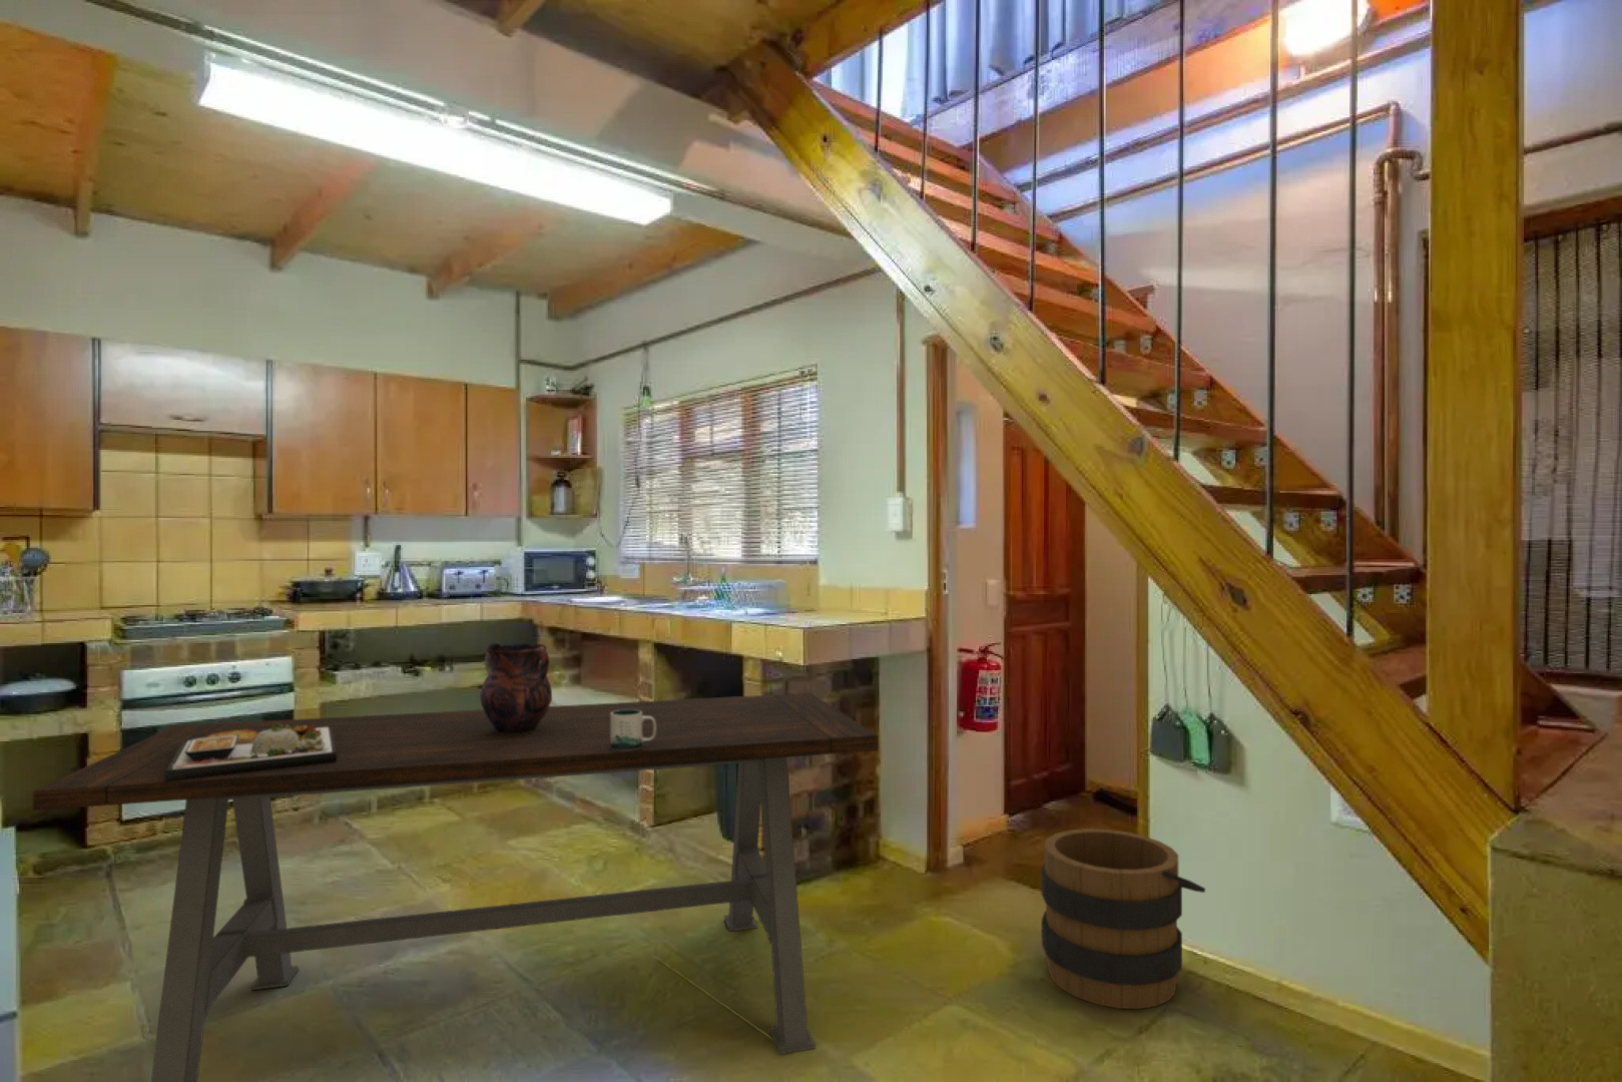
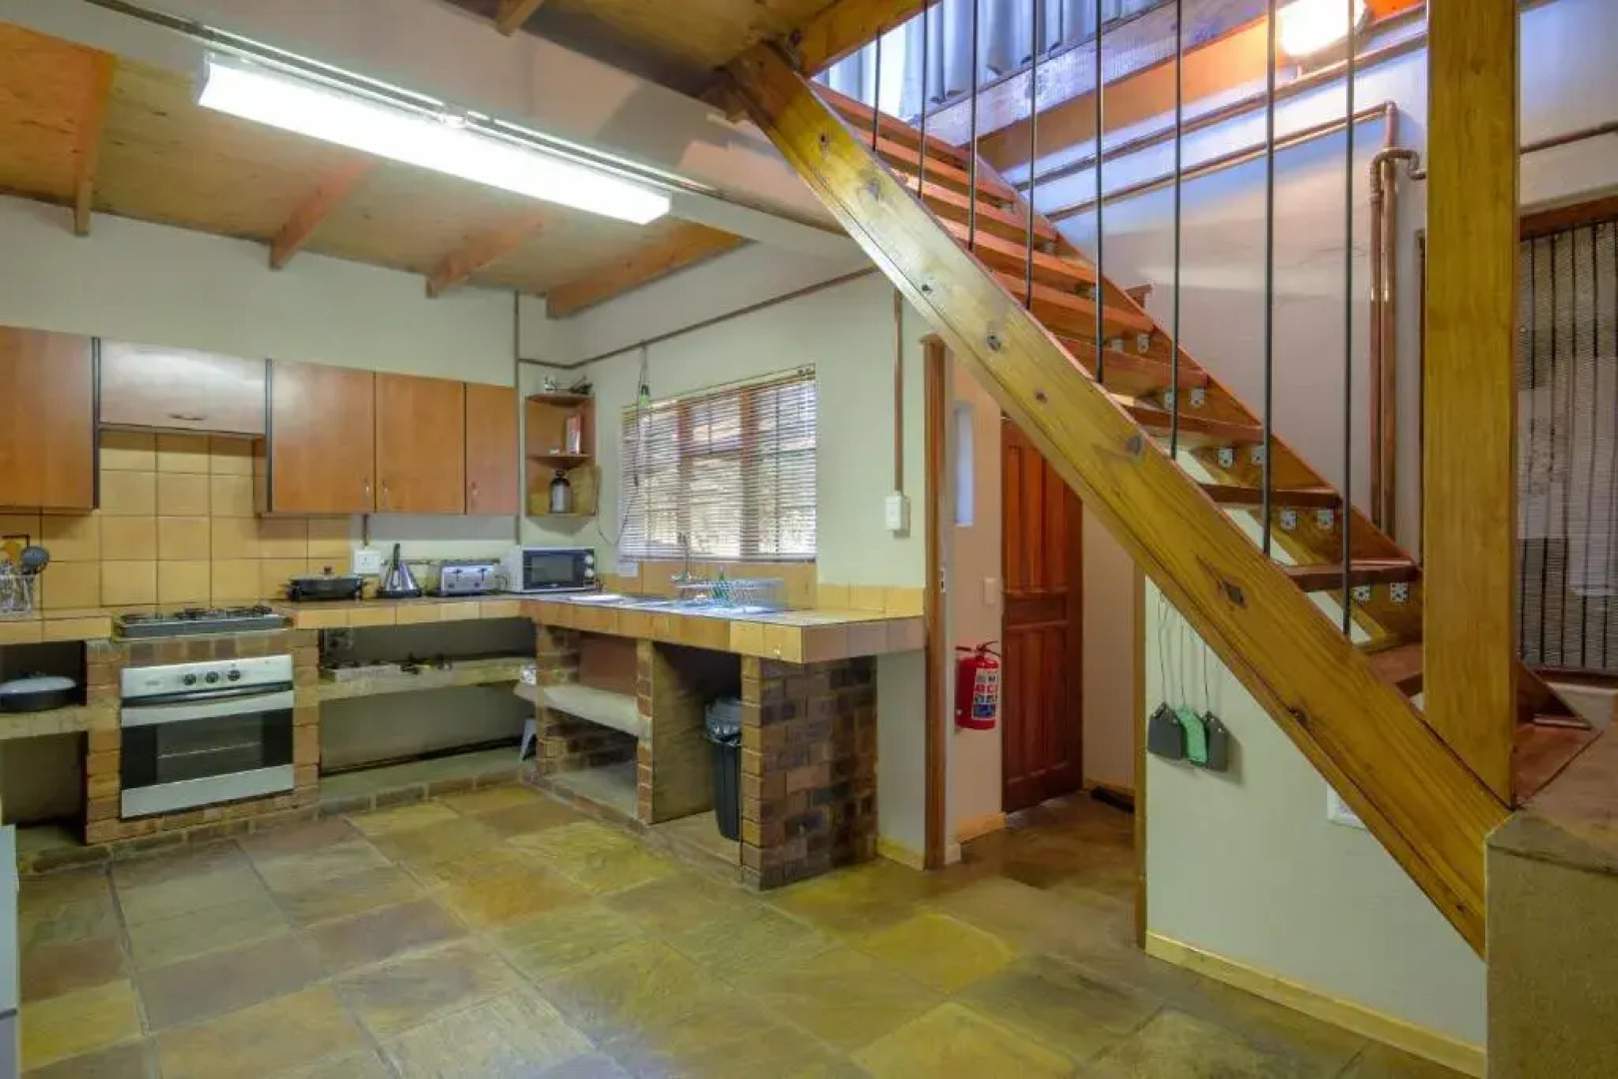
- food plate [165,722,337,781]
- vase [479,642,553,733]
- mug [610,709,656,750]
- bucket [1040,827,1207,1010]
- dining table [33,692,879,1082]
